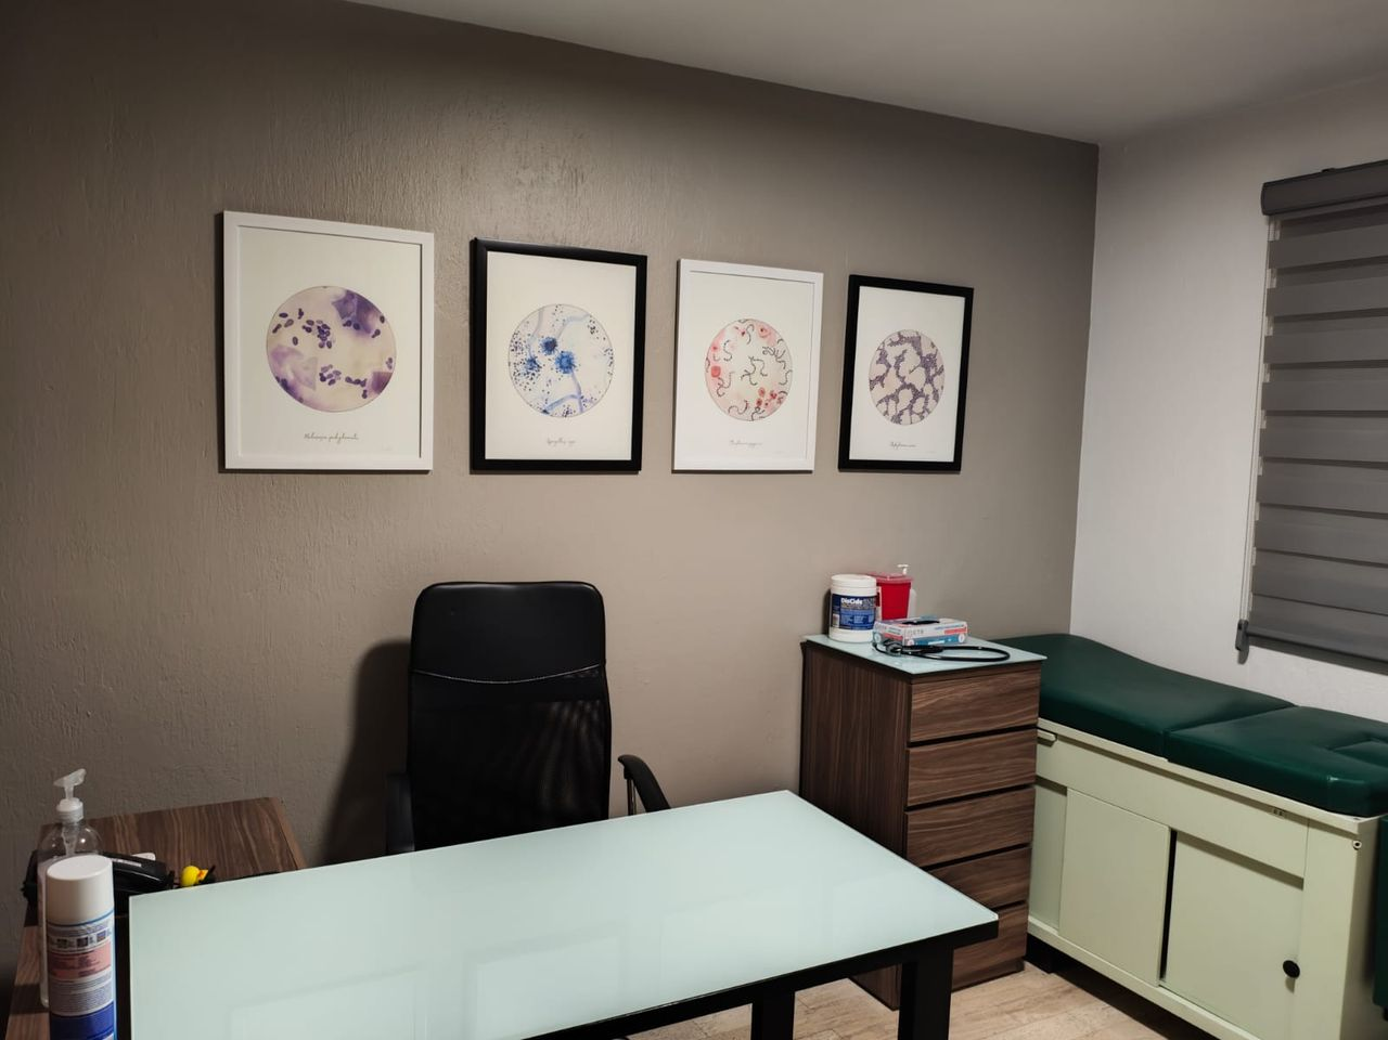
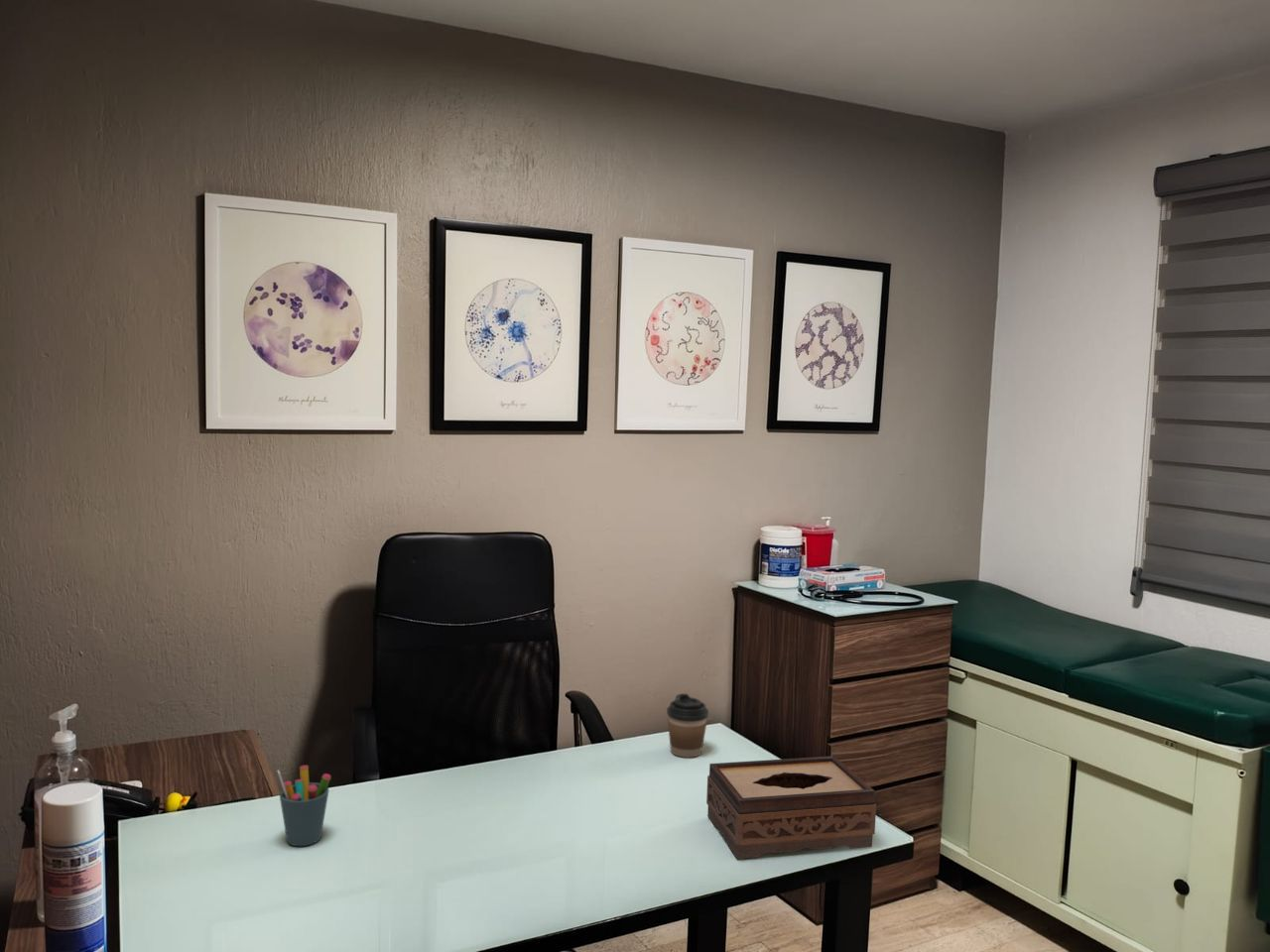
+ tissue box [705,755,877,860]
+ coffee cup [666,692,709,759]
+ pen holder [276,765,332,847]
